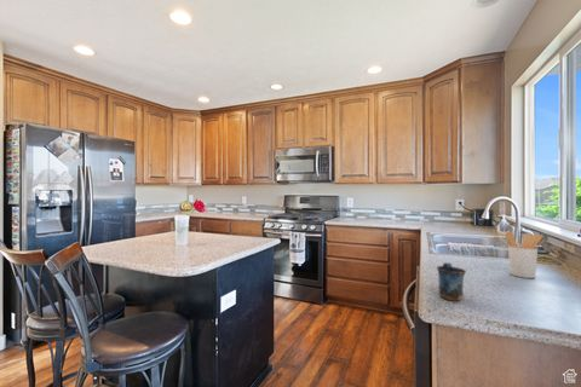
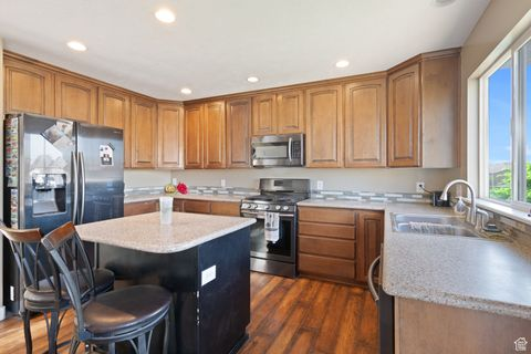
- mug [436,261,467,301]
- utensil holder [505,230,545,279]
